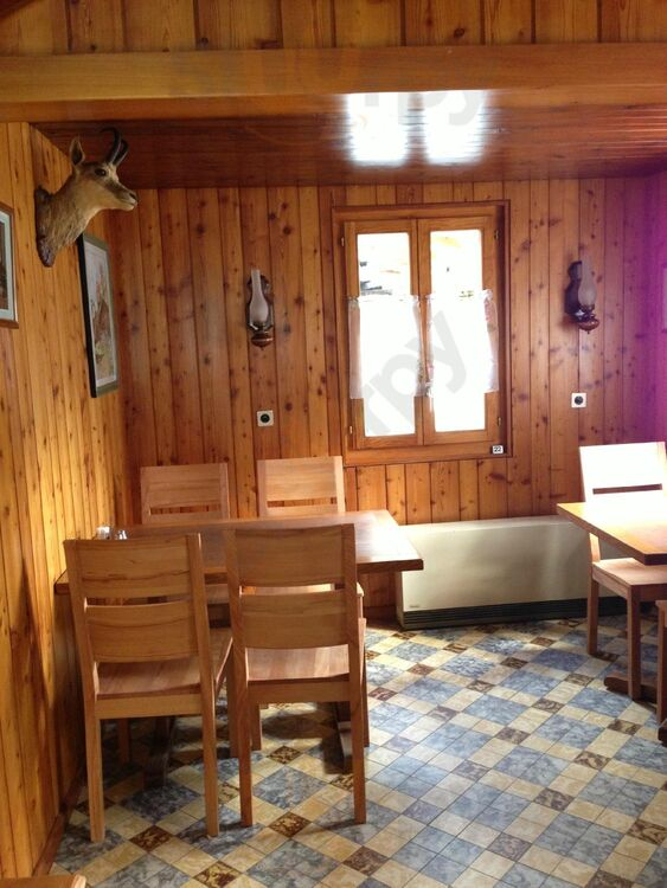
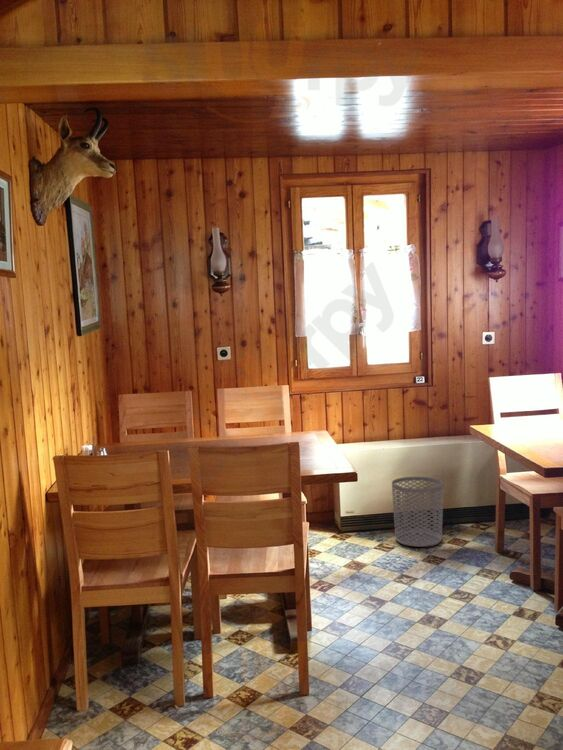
+ waste bin [391,476,444,548]
